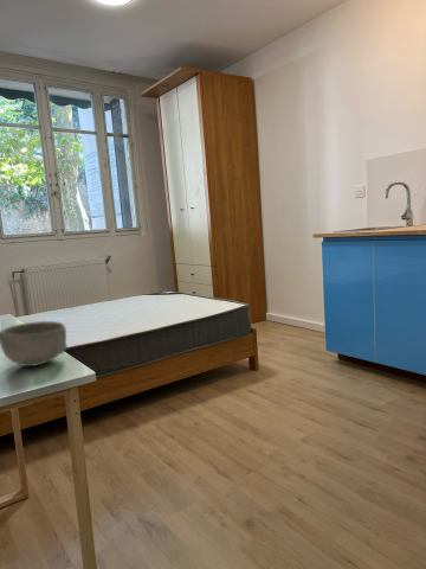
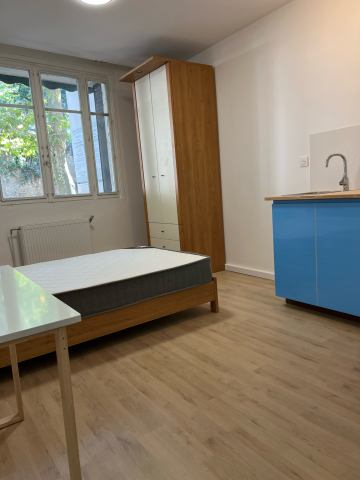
- bowl [0,320,69,367]
